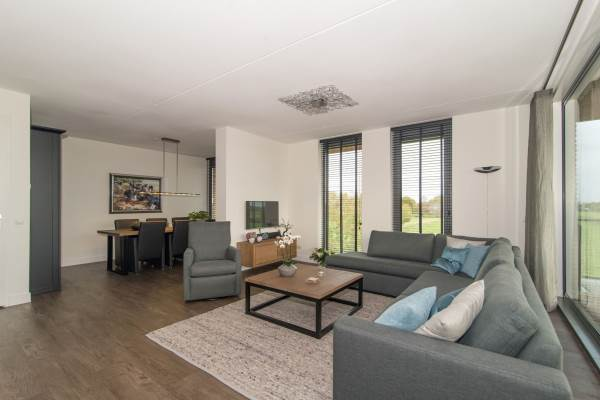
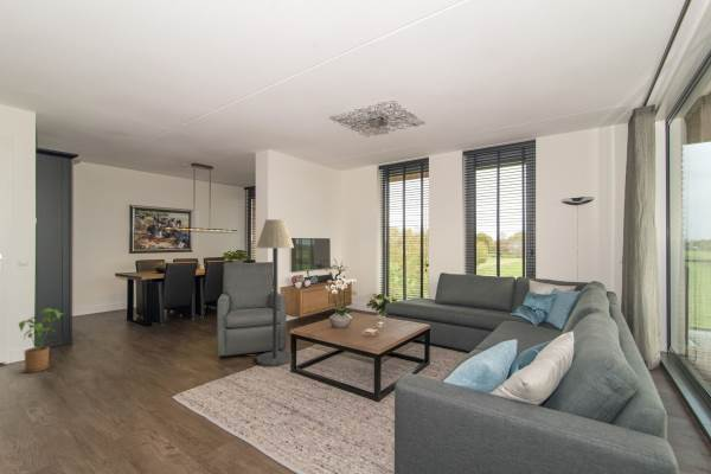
+ floor lamp [255,218,295,367]
+ house plant [18,307,65,373]
